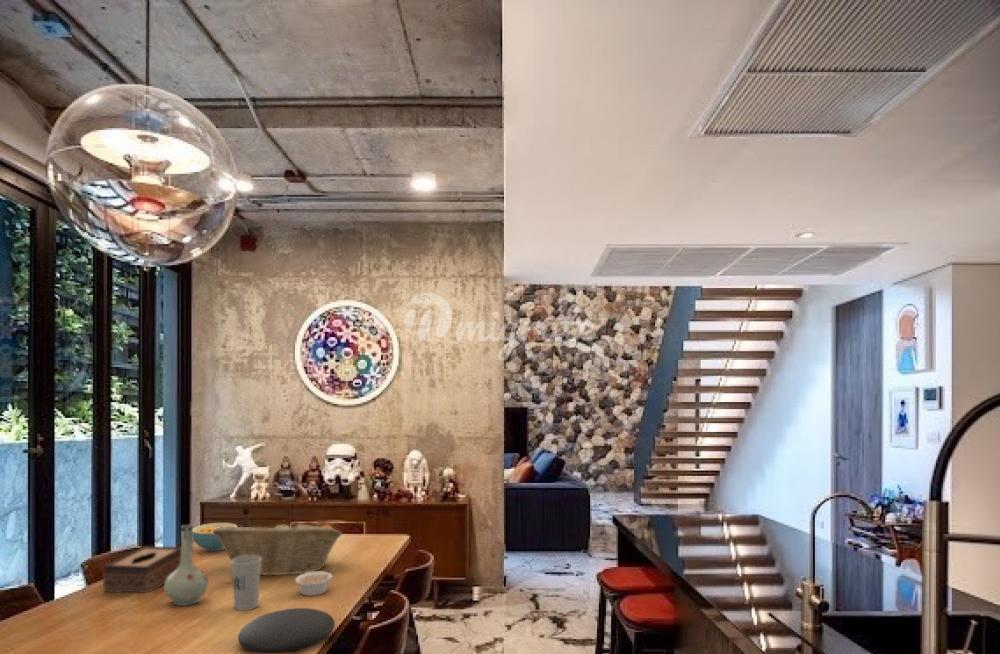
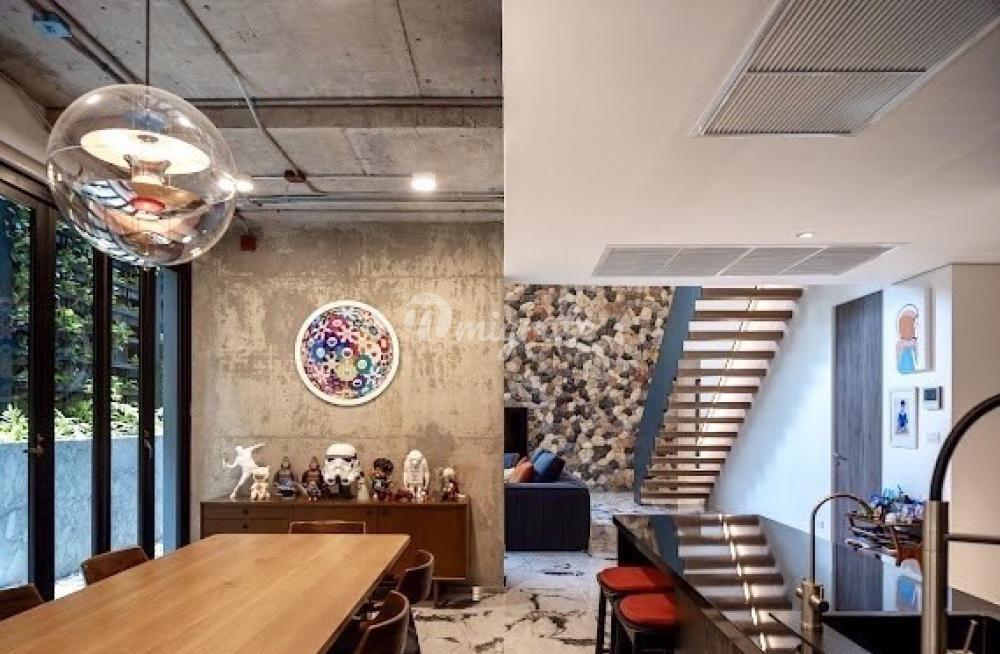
- cereal bowl [192,522,239,552]
- fruit basket [213,517,343,576]
- vase [163,524,209,607]
- tissue box [102,545,181,594]
- cup [231,556,261,611]
- legume [294,567,337,597]
- plate [237,607,336,654]
